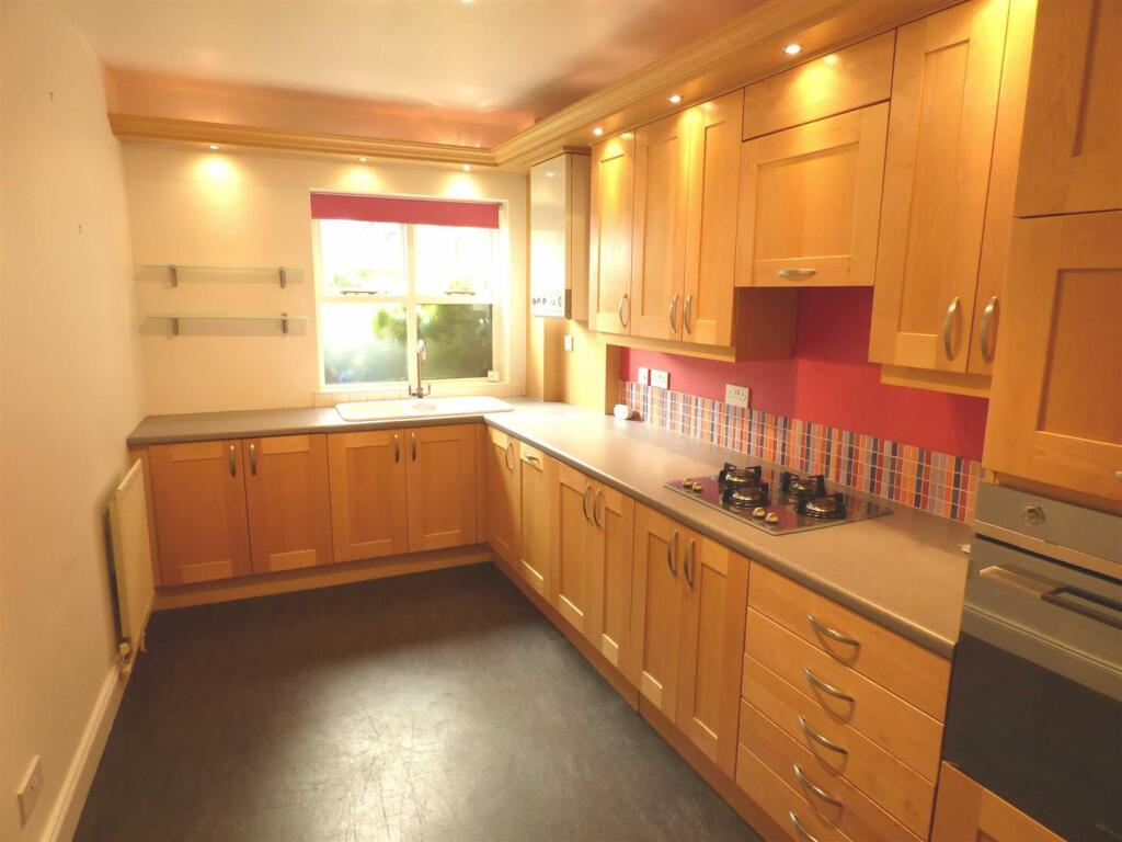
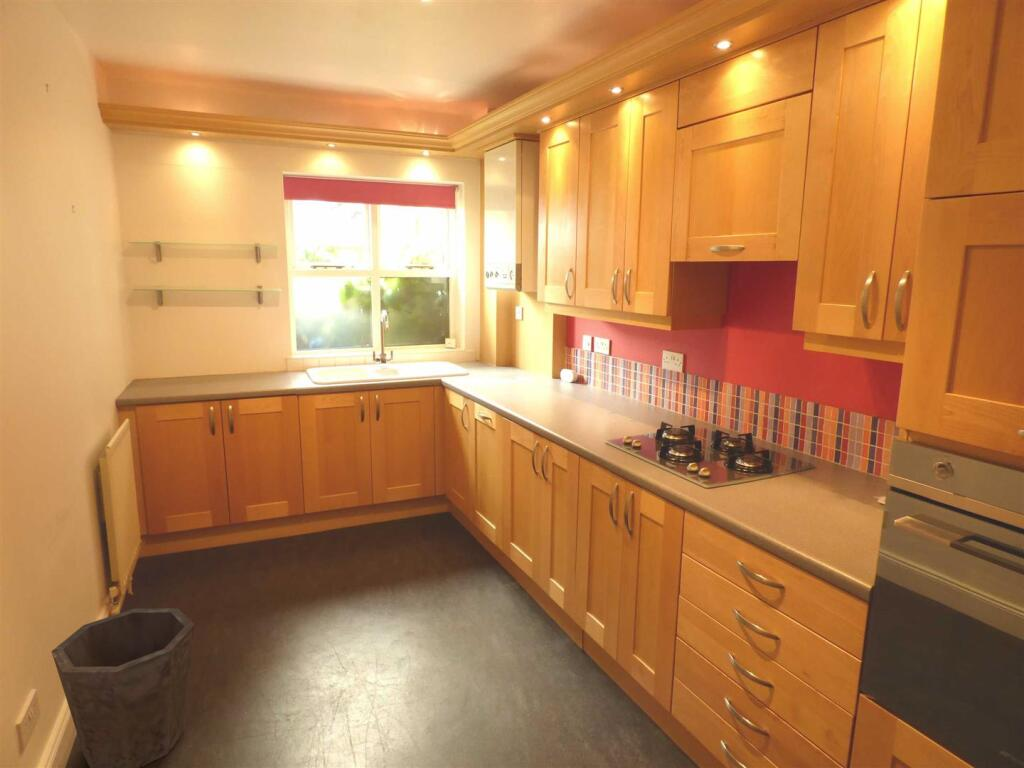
+ waste bin [50,607,195,768]
